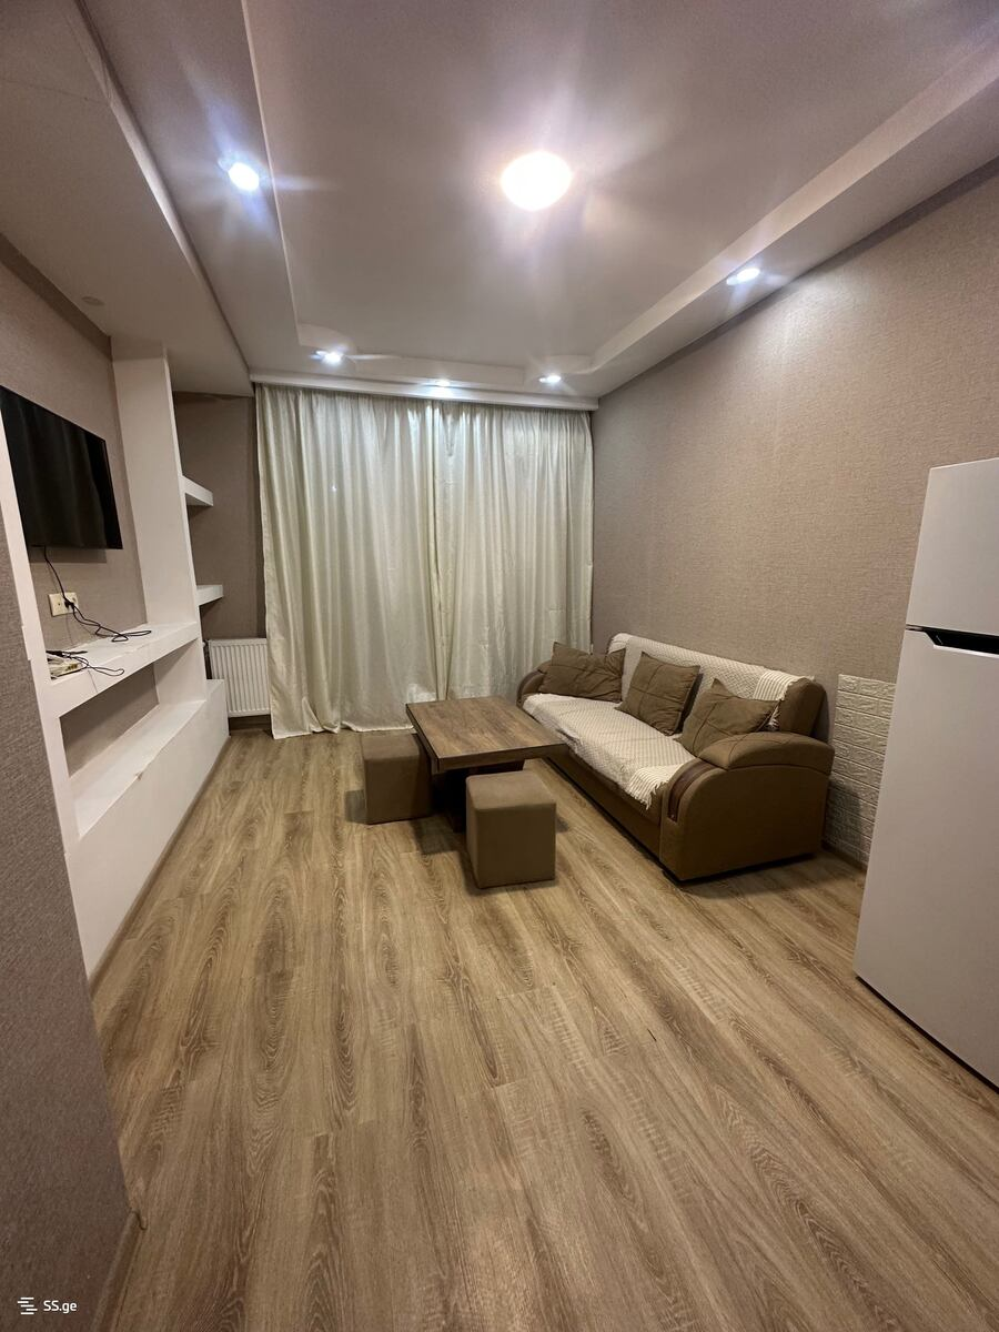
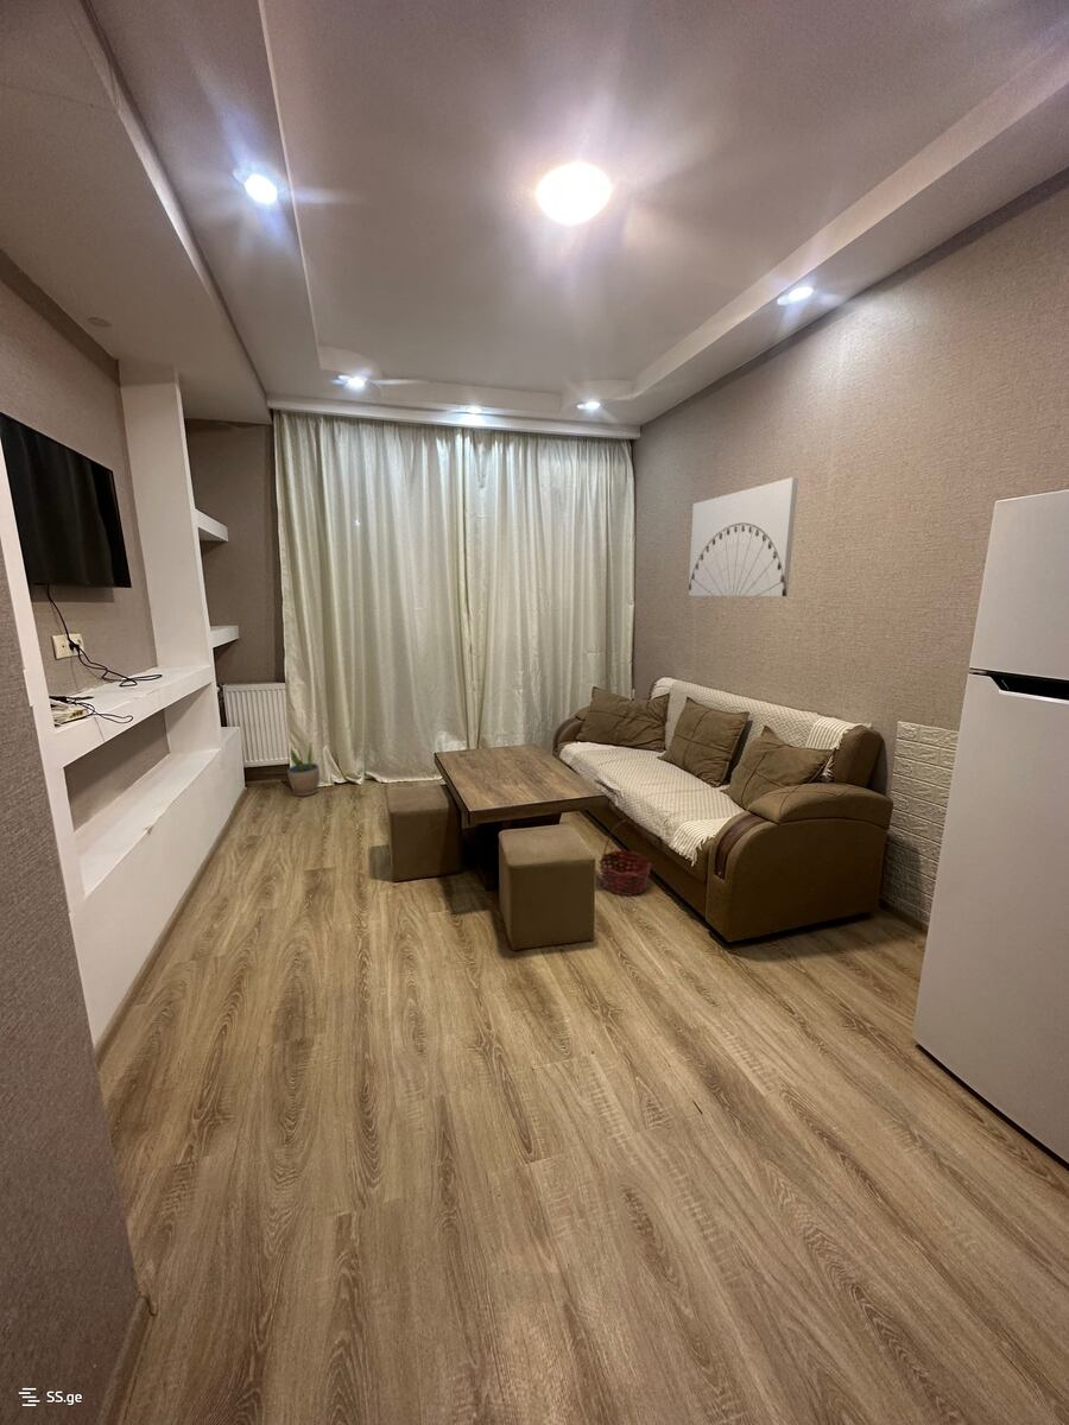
+ potted plant [286,740,321,797]
+ basket [597,818,652,897]
+ wall art [688,476,799,597]
